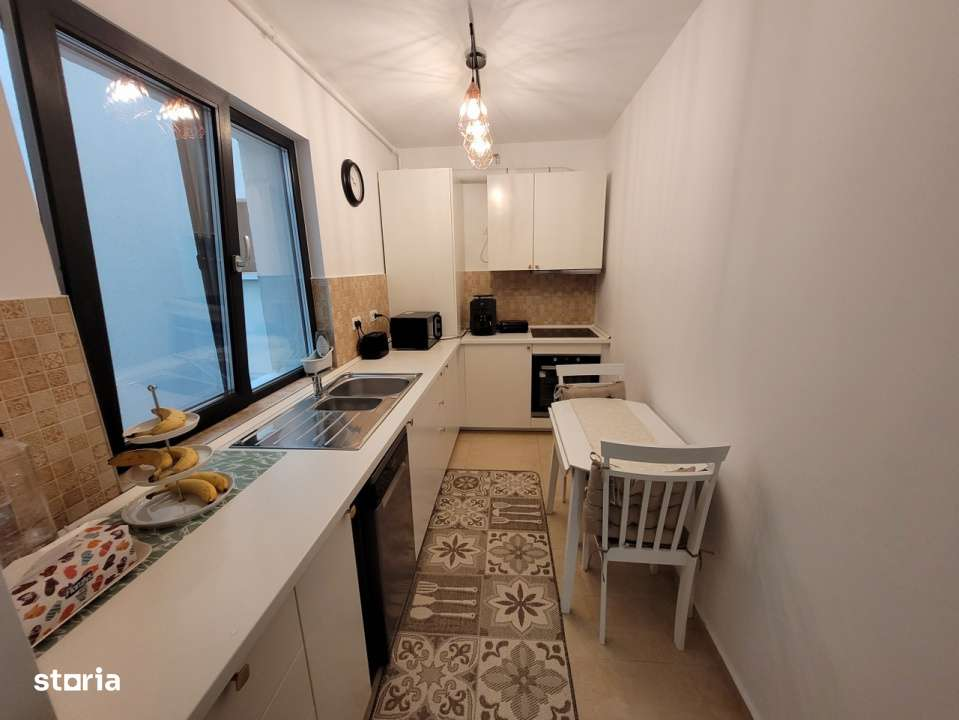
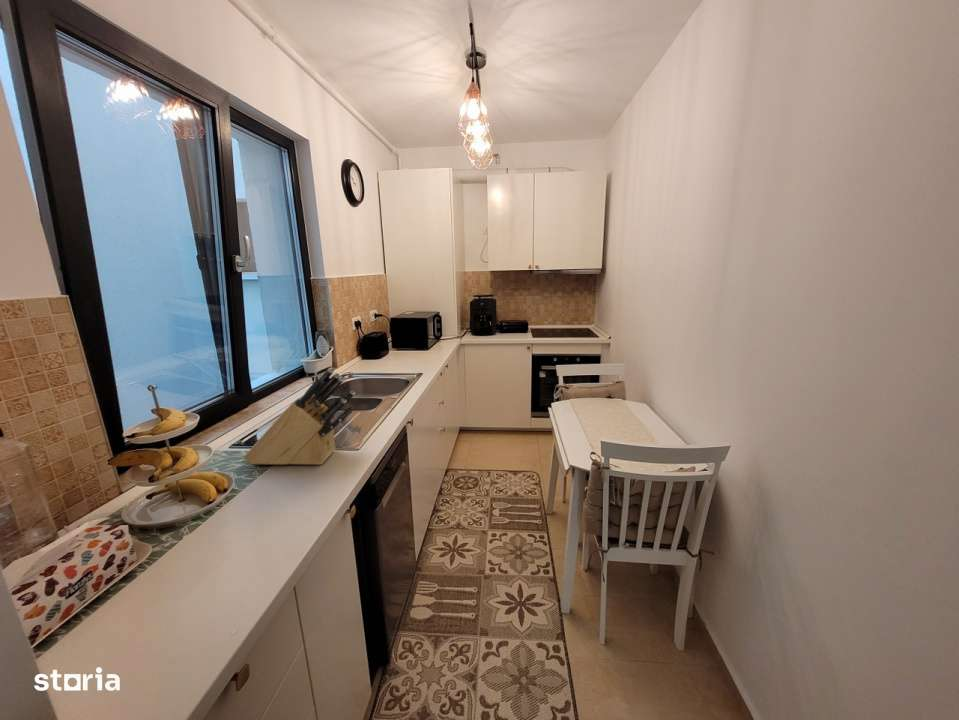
+ knife block [243,367,356,466]
